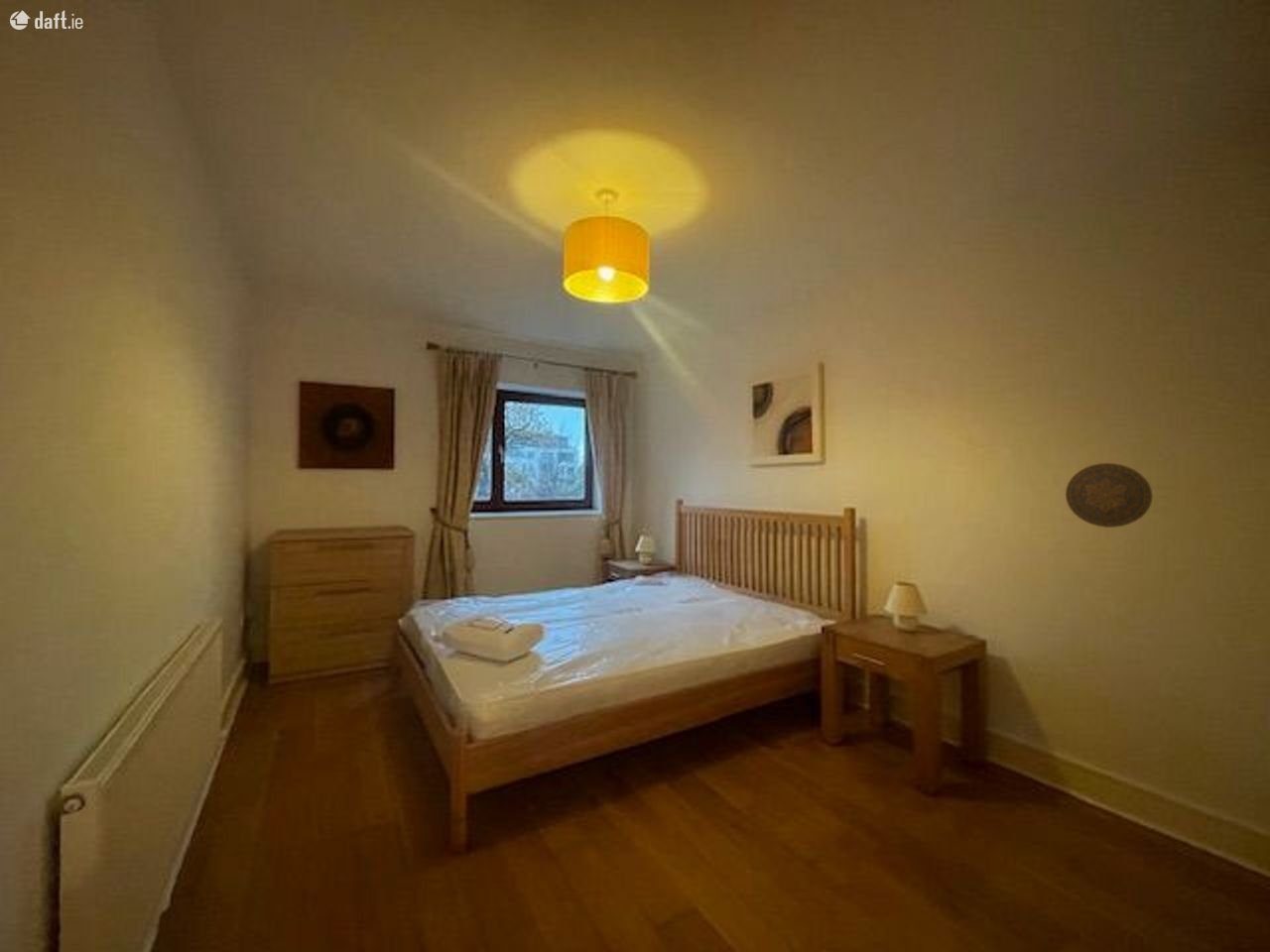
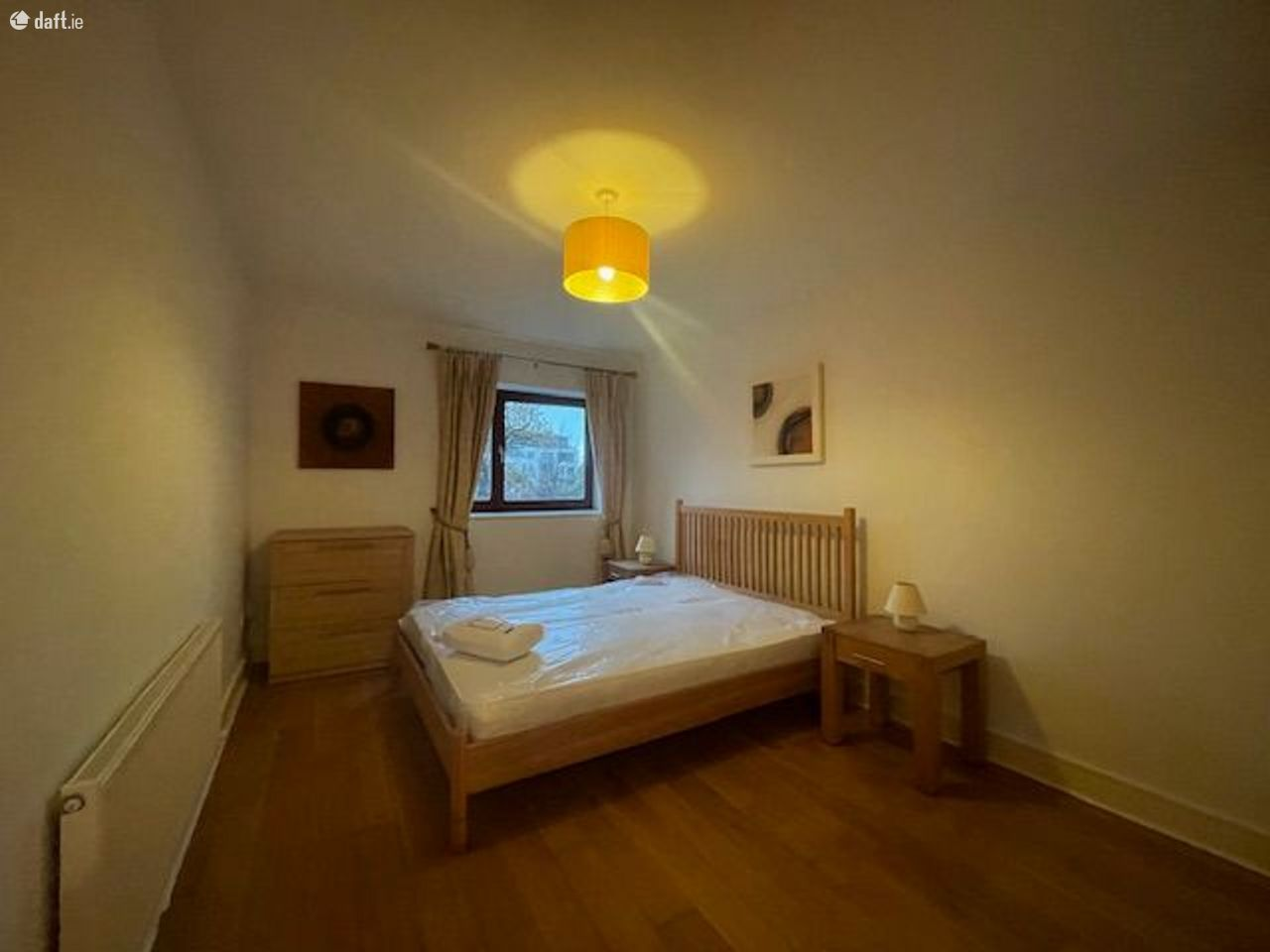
- decorative plate [1065,462,1154,529]
